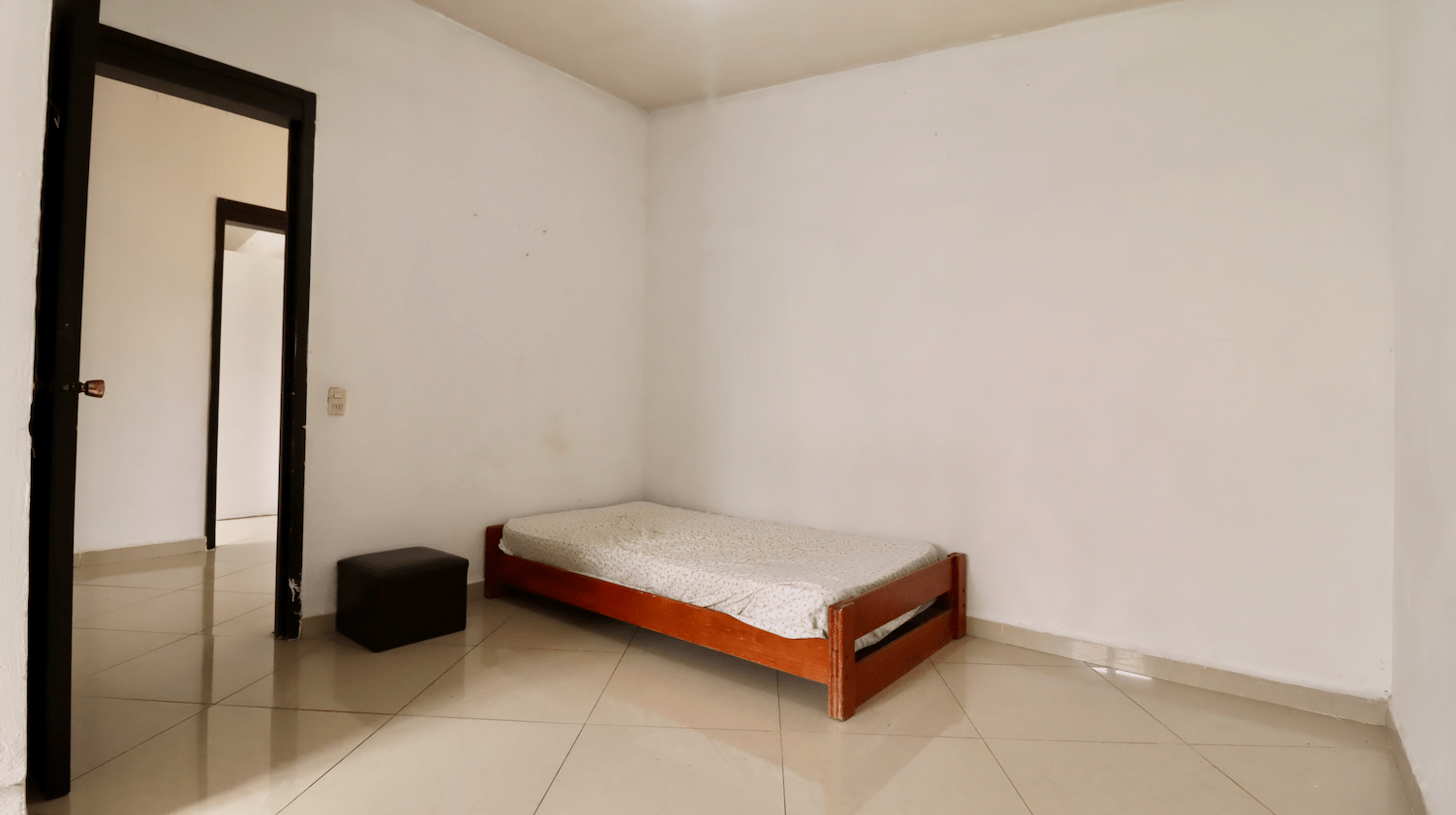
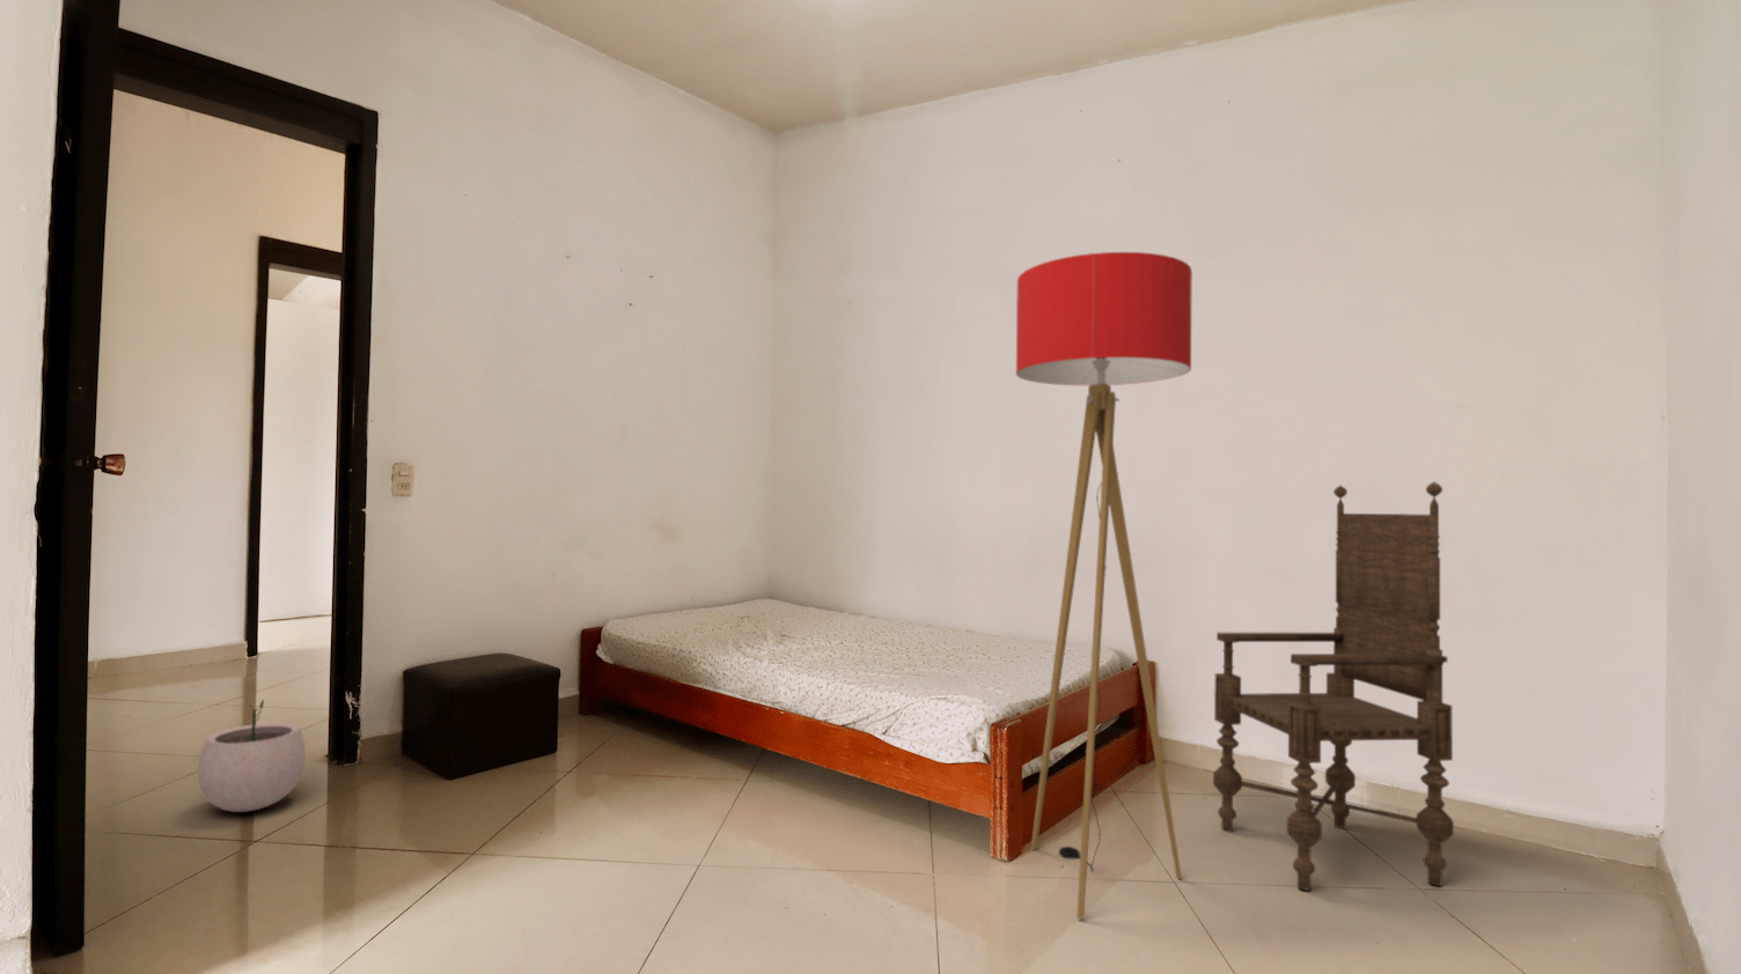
+ armchair [1212,482,1455,892]
+ plant pot [197,699,307,813]
+ floor lamp [1015,251,1193,920]
